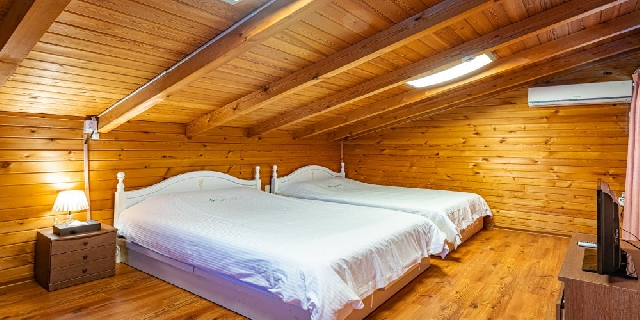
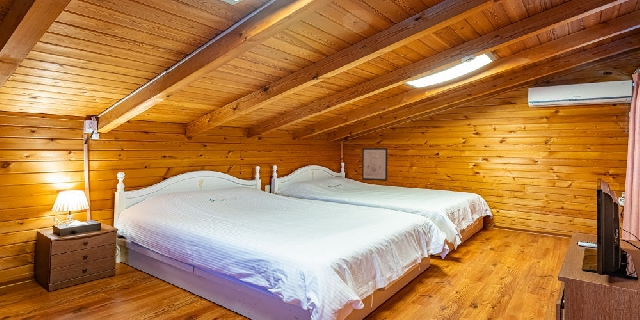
+ wall art [361,147,389,182]
